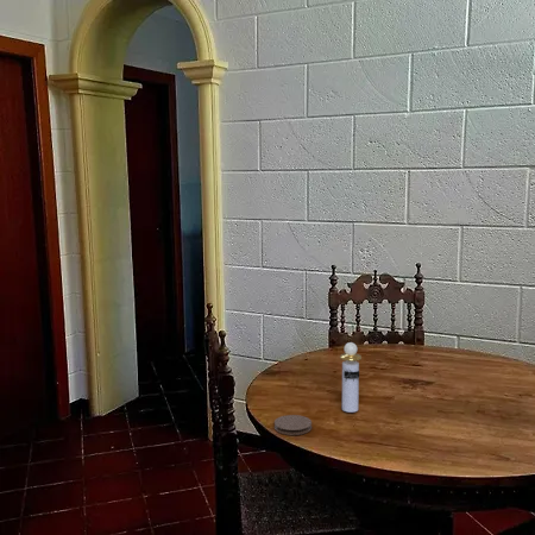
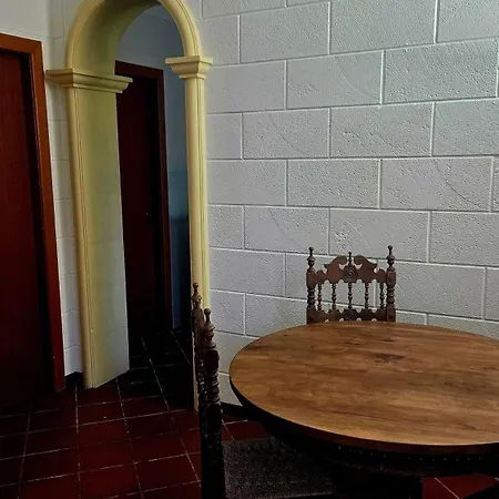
- coaster [273,414,313,436]
- perfume bottle [339,341,363,414]
